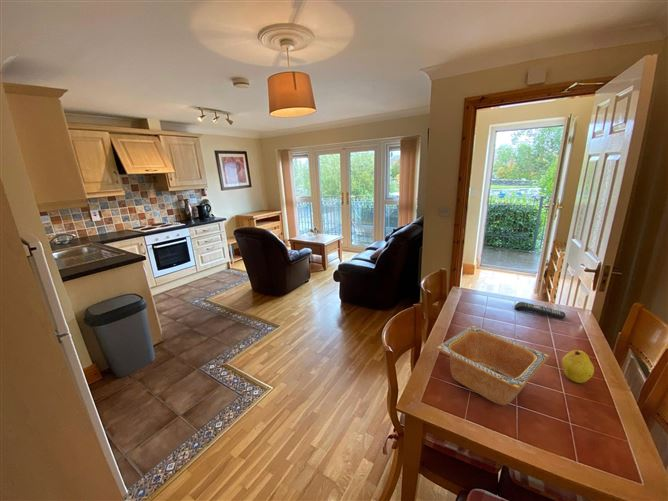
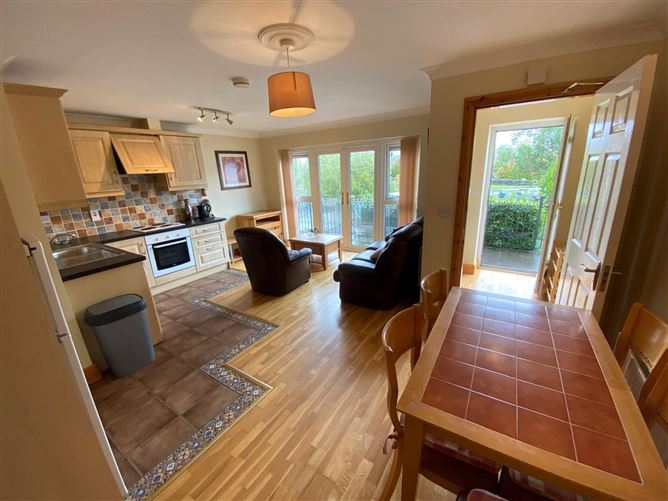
- fruit [561,349,595,384]
- remote control [514,301,567,320]
- serving bowl [435,325,550,407]
